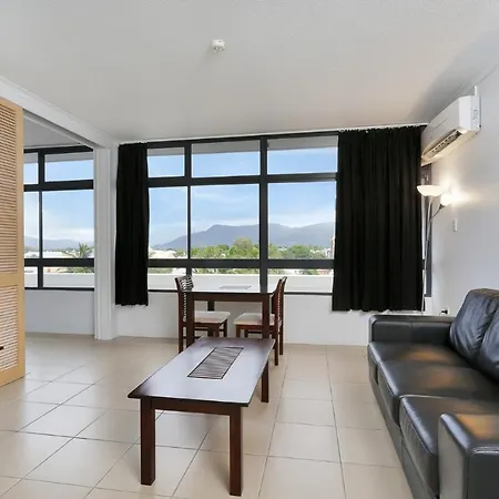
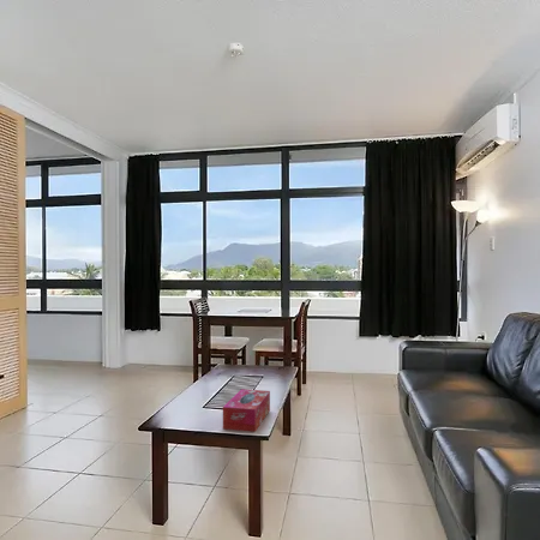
+ tissue box [222,388,271,433]
